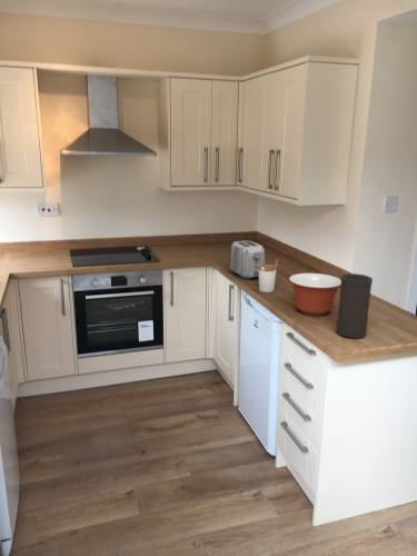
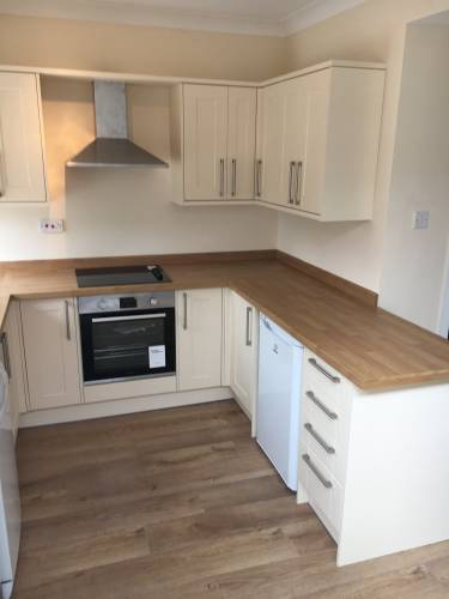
- speaker [335,272,374,339]
- mixing bowl [288,272,341,317]
- utensil holder [256,259,279,294]
- toaster [229,240,266,280]
